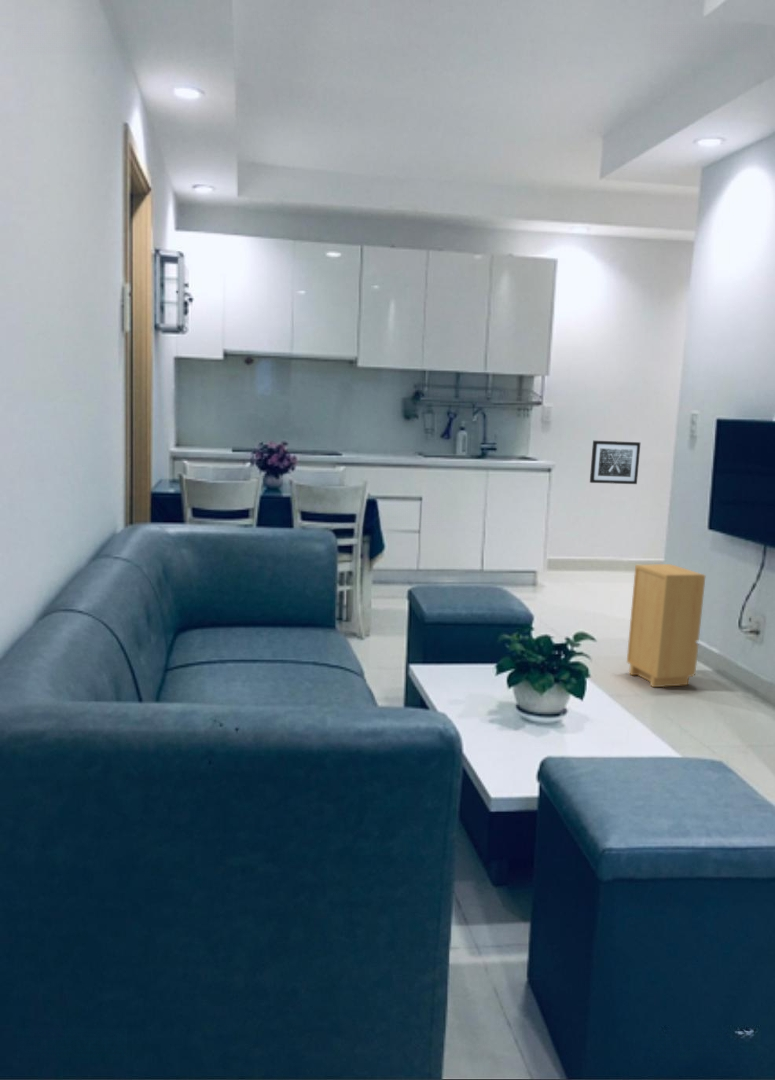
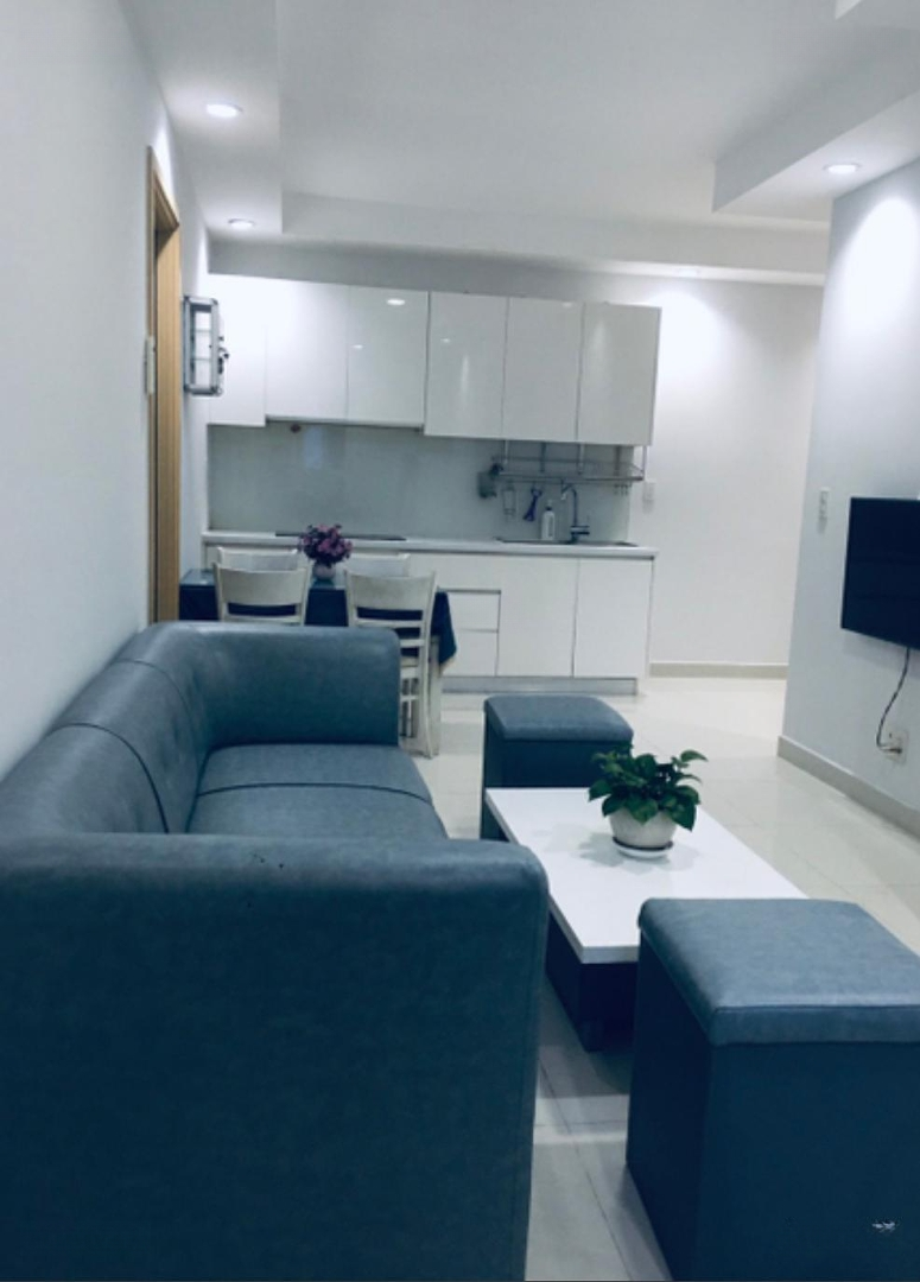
- speaker [626,563,707,688]
- wall art [589,440,641,485]
